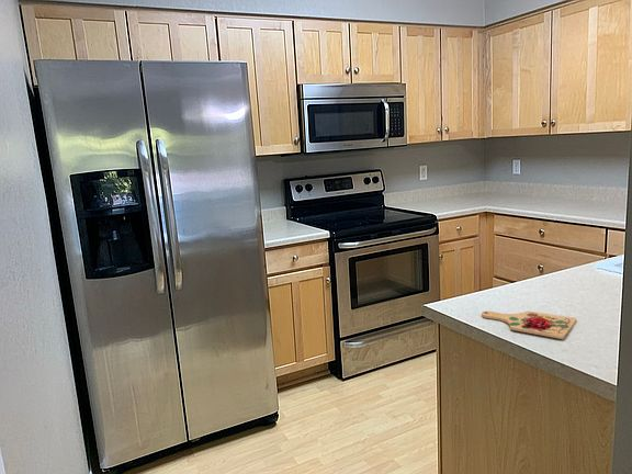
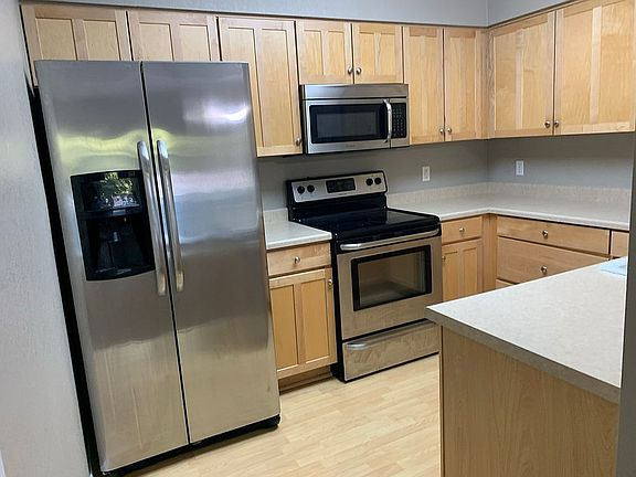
- cutting board [481,309,577,340]
